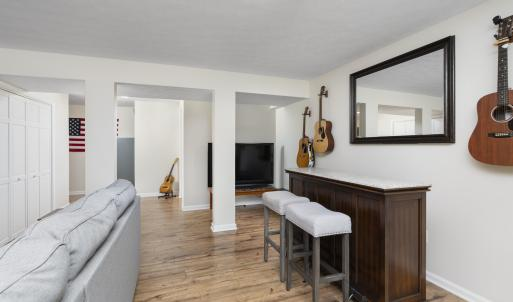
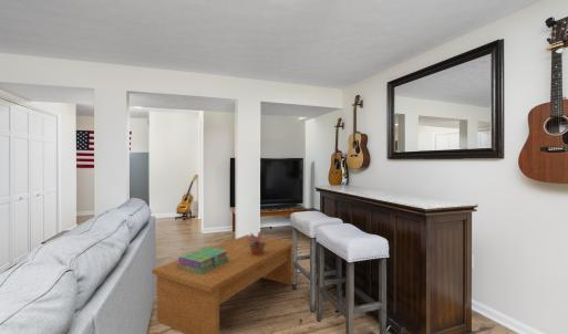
+ coffee table [151,233,295,334]
+ potted plant [246,230,268,255]
+ stack of books [177,246,229,274]
